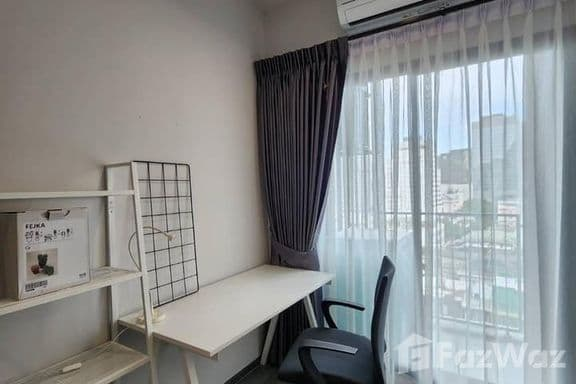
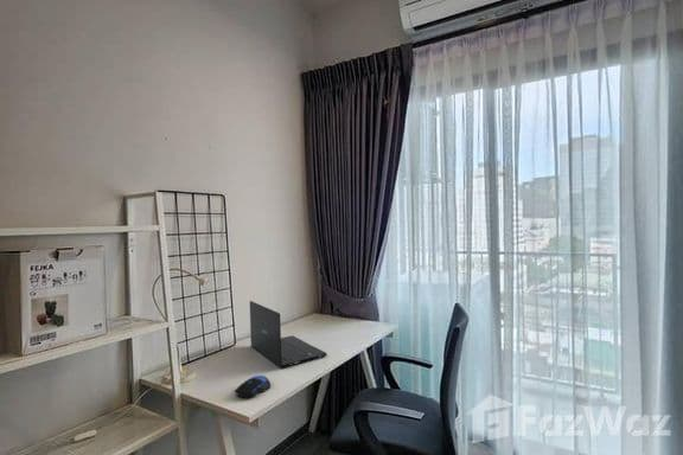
+ laptop [249,300,328,369]
+ computer mouse [234,374,272,398]
